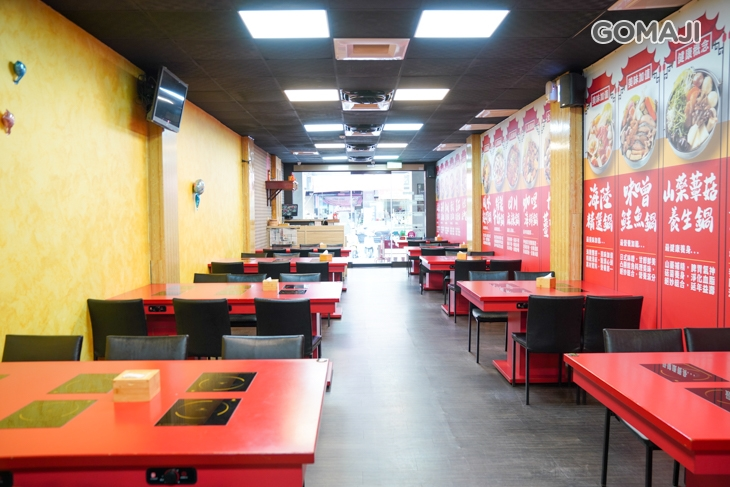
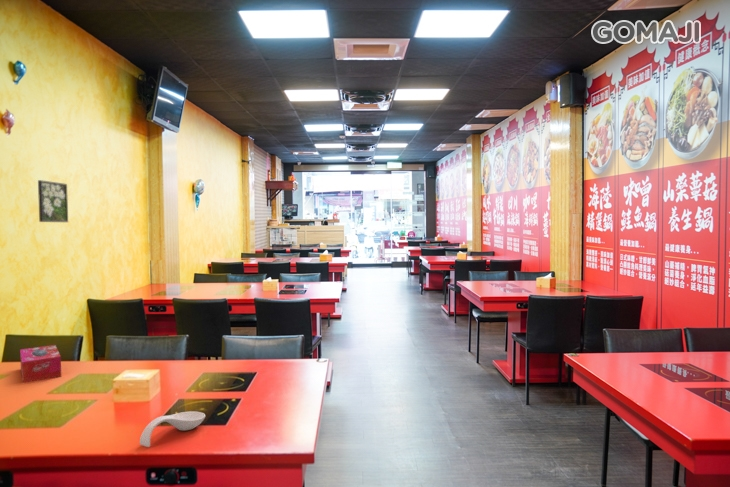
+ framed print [37,179,69,223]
+ tissue box [19,344,62,384]
+ spoon rest [139,410,206,448]
